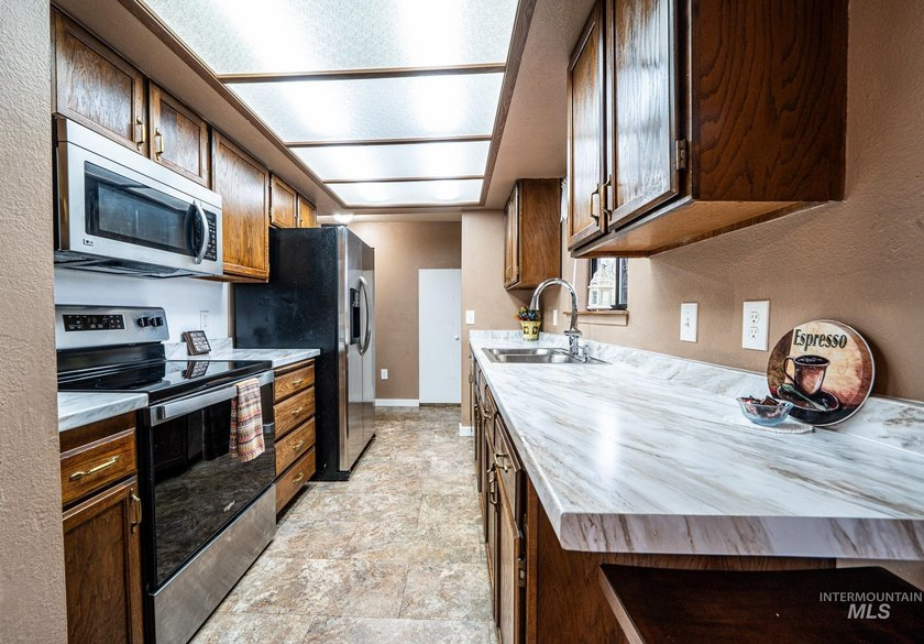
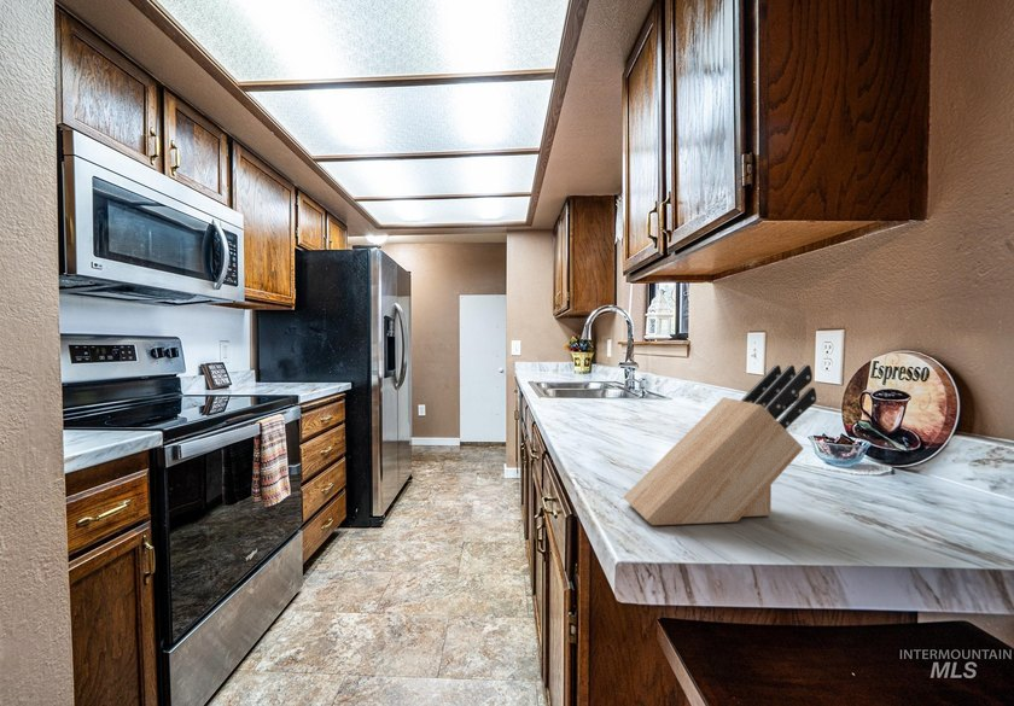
+ knife block [622,363,817,526]
